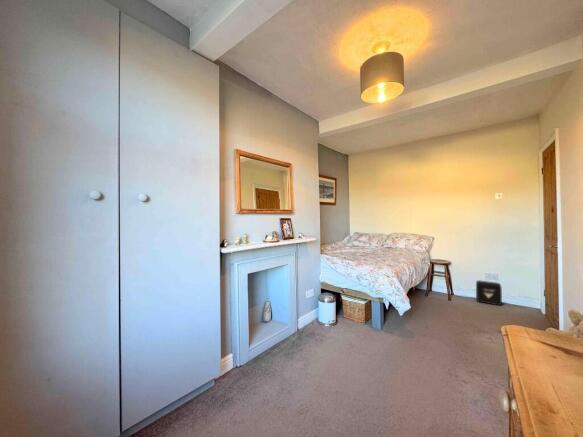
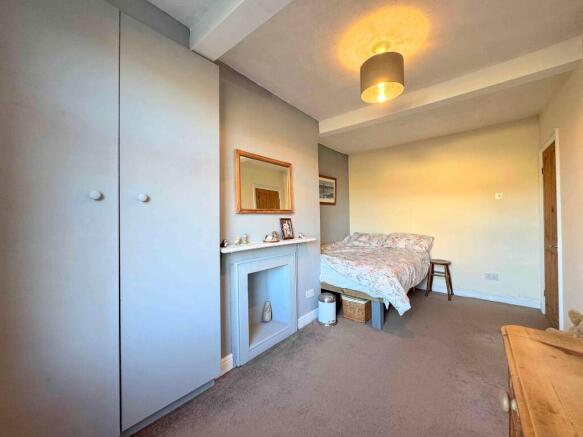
- air purifier [475,279,503,306]
